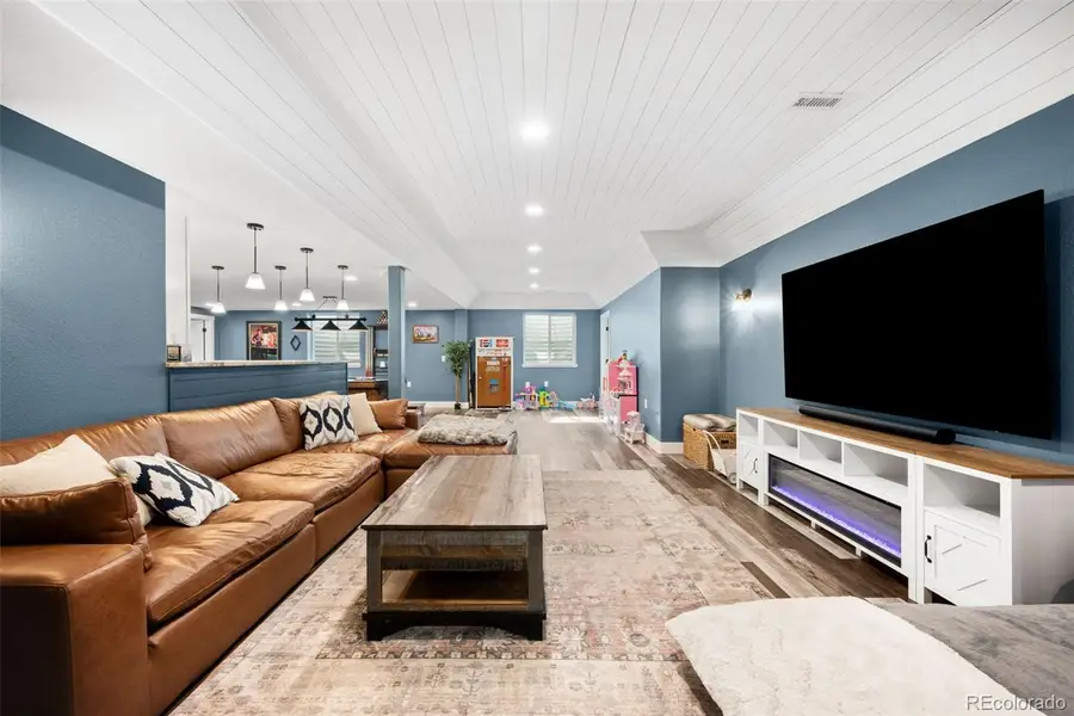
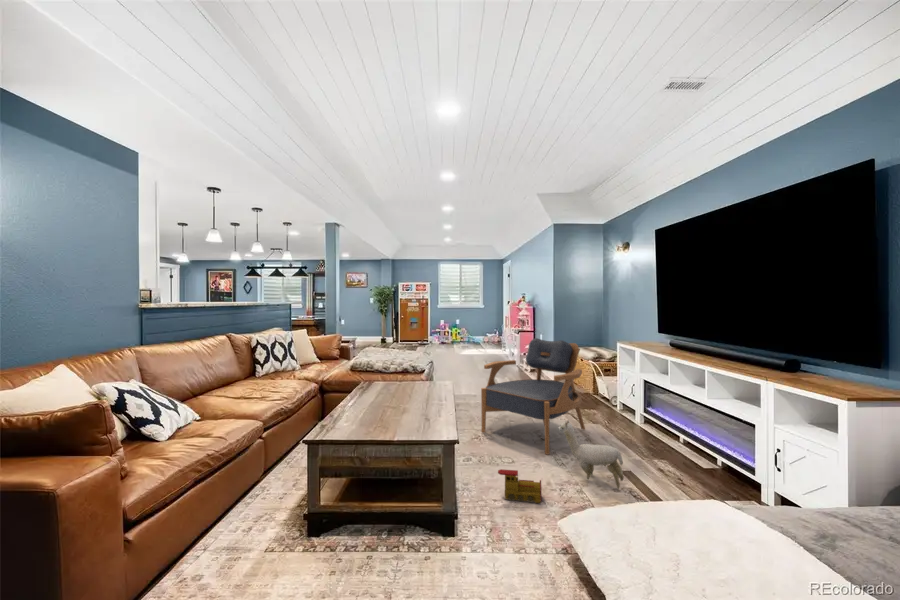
+ toy train [497,468,543,504]
+ armchair [480,337,586,456]
+ plush toy [558,419,624,490]
